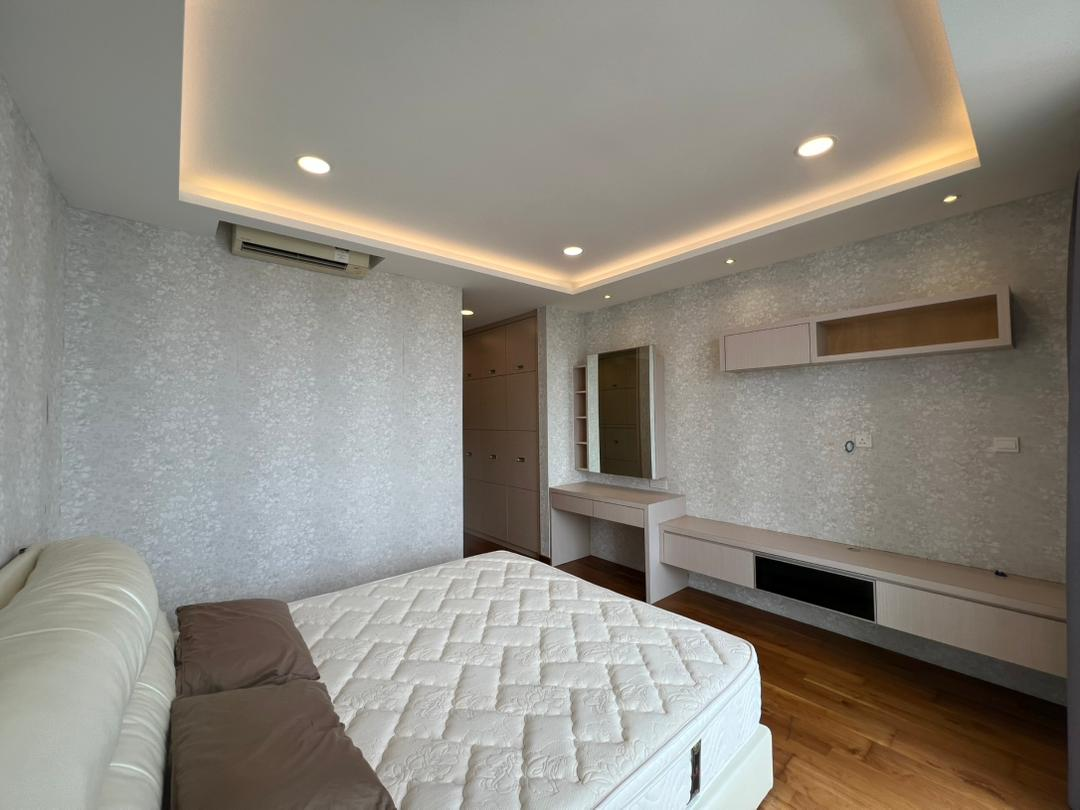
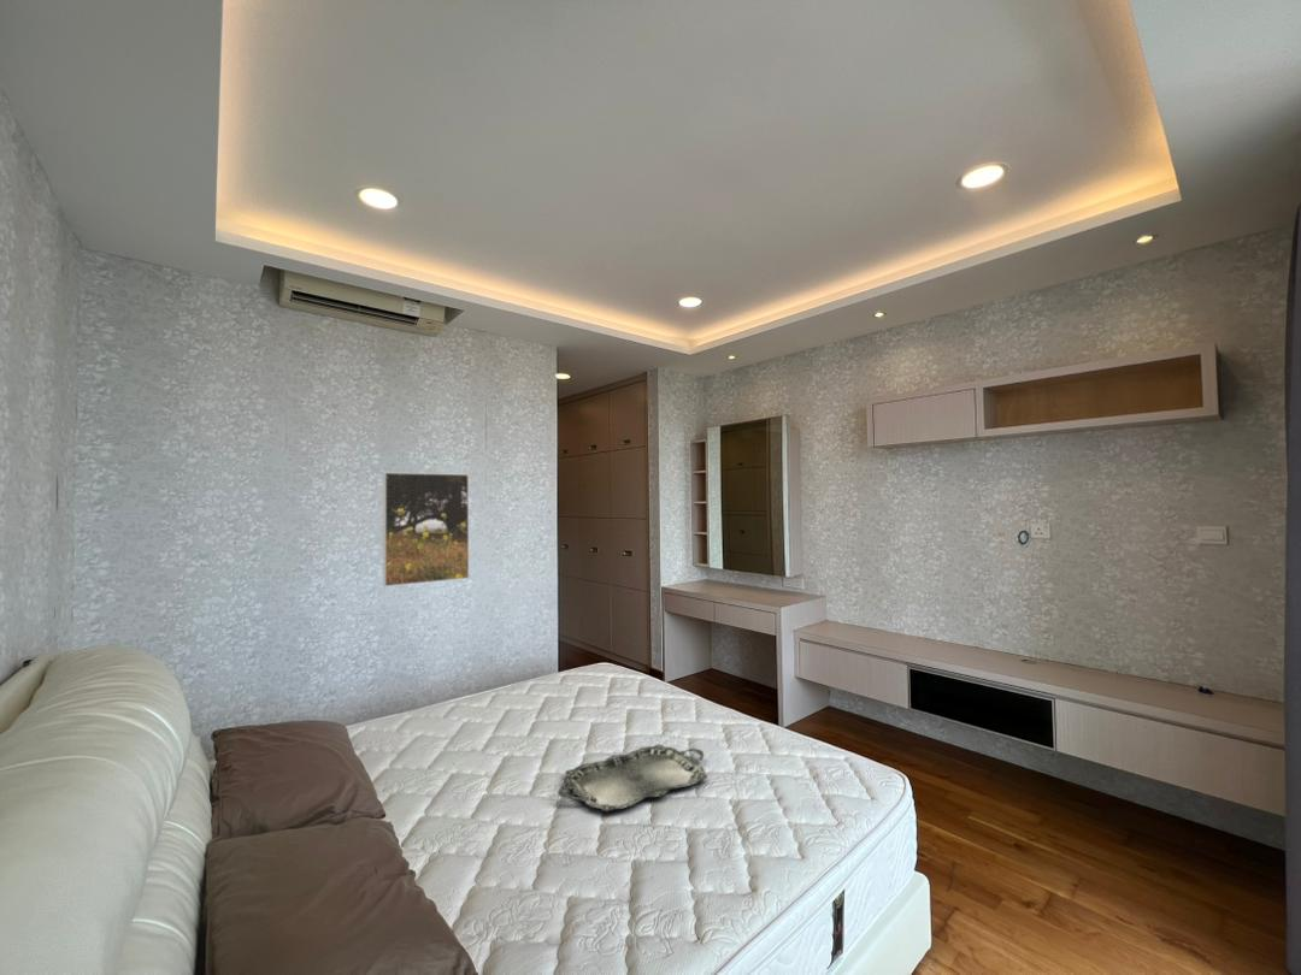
+ serving tray [557,744,708,812]
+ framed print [382,471,470,587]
